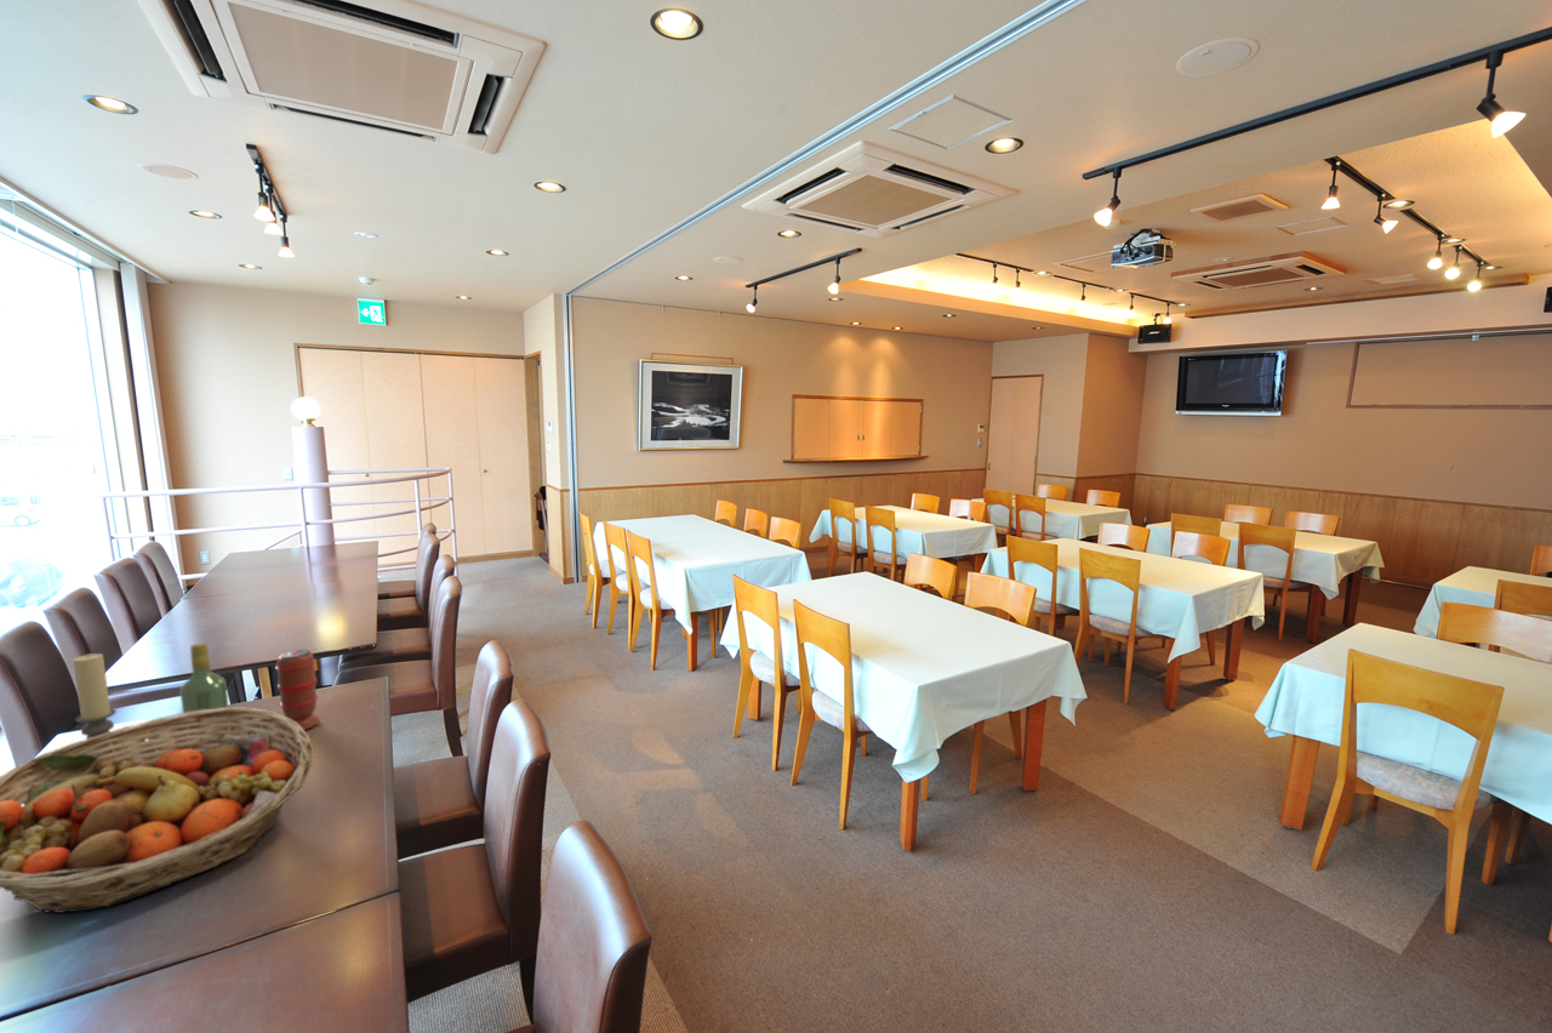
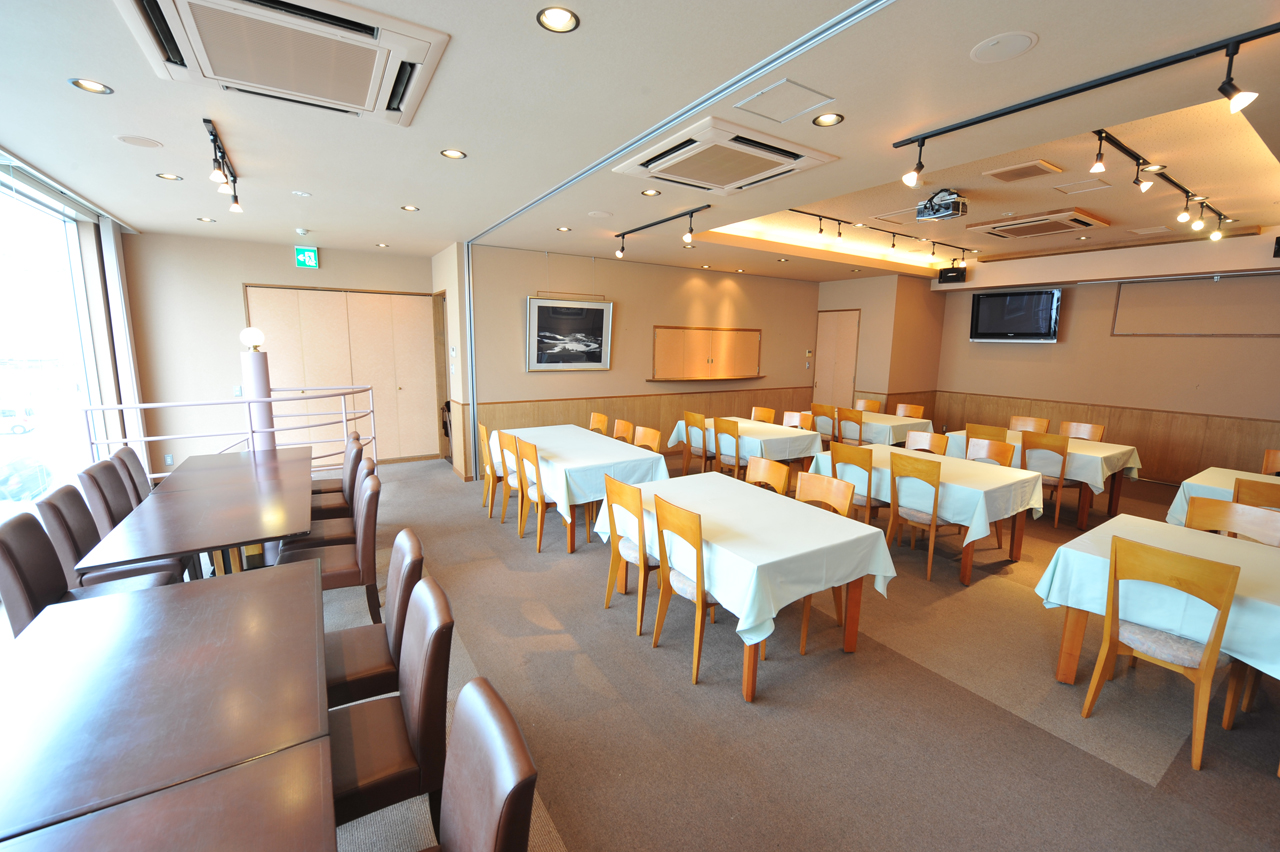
- wine bottle [179,641,230,718]
- candle holder [72,652,118,740]
- fruit basket [0,706,315,914]
- spice grinder [274,649,320,731]
